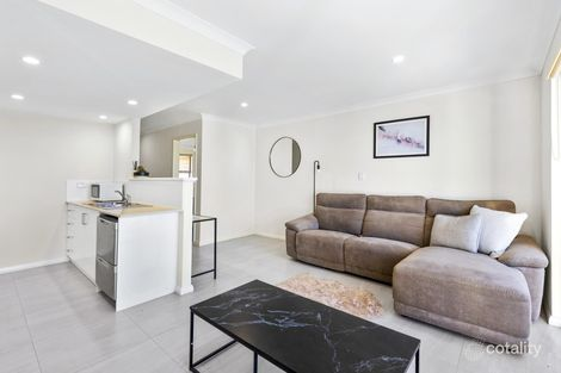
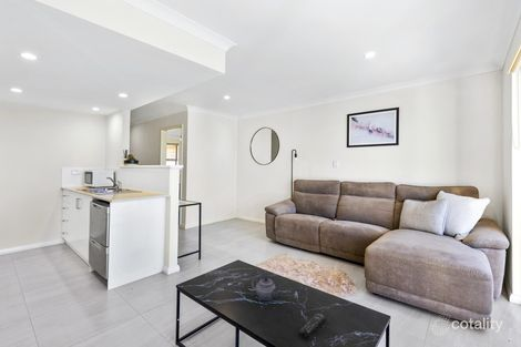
+ teapot [251,276,282,302]
+ remote control [298,312,327,340]
